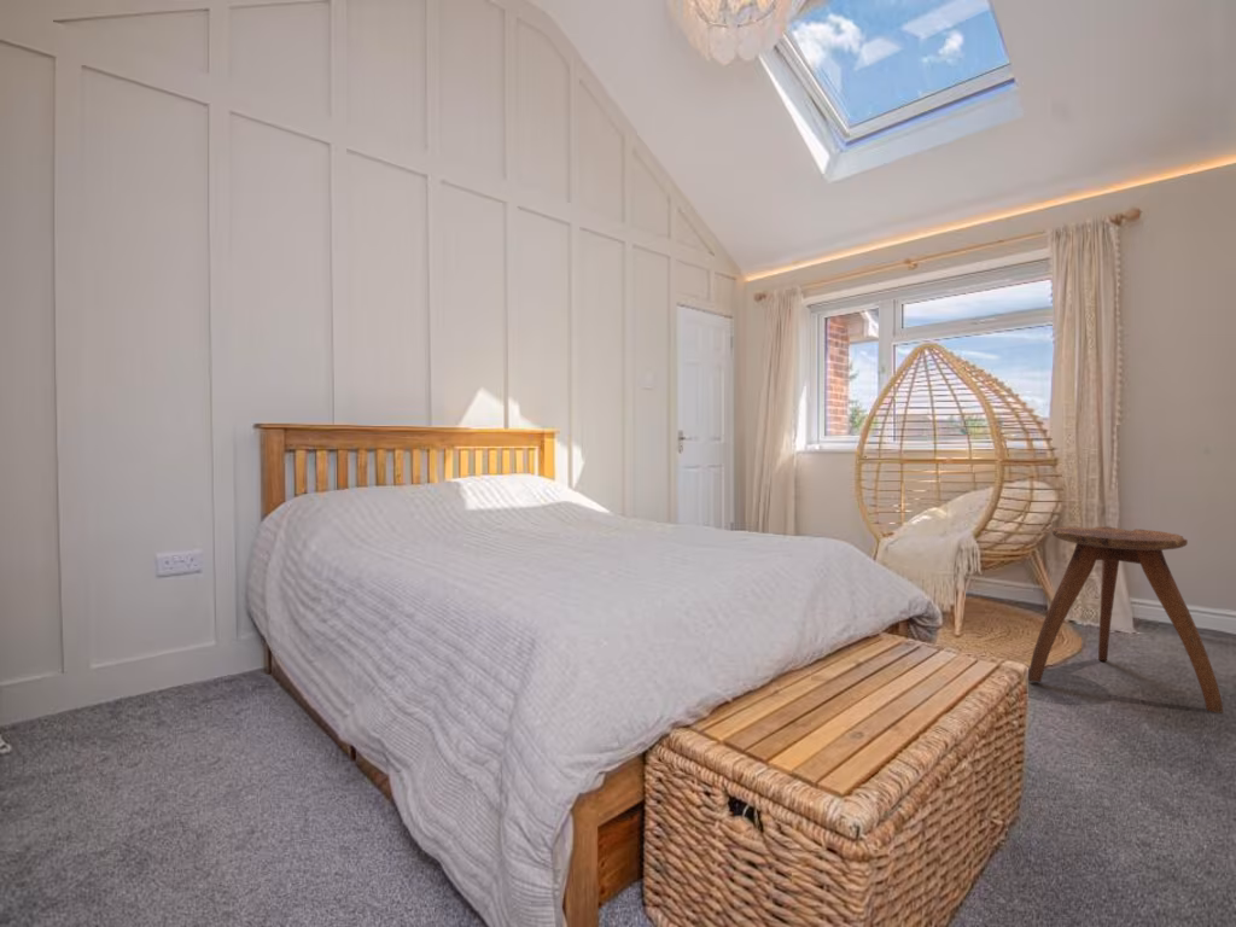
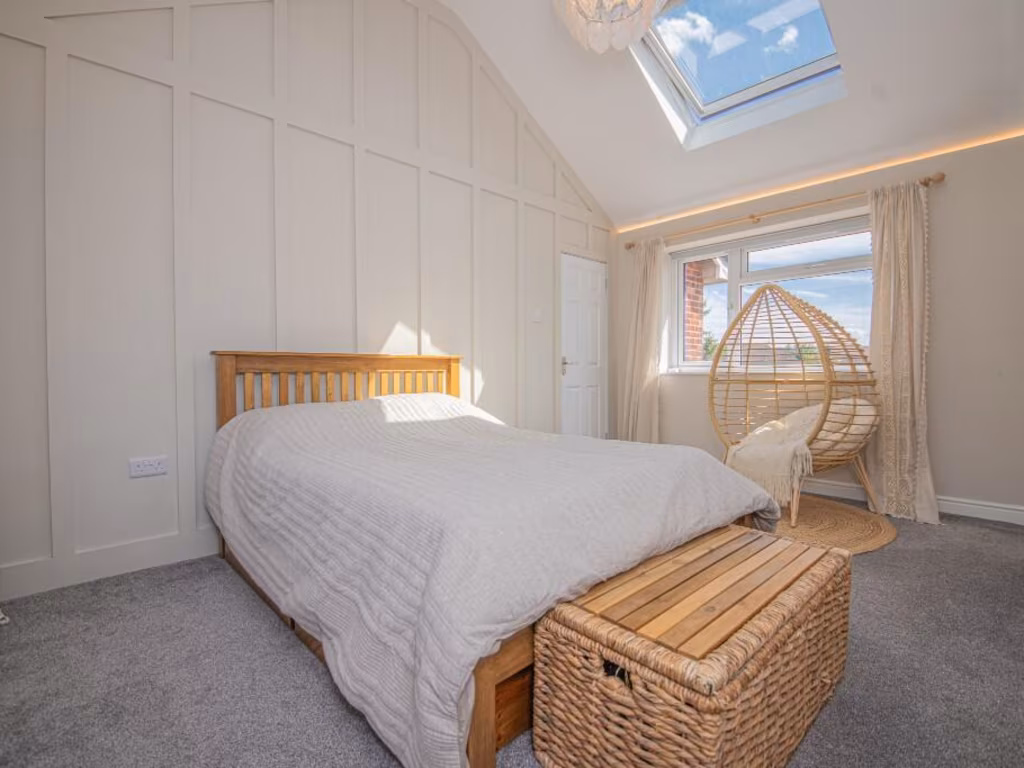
- stool [1027,525,1224,715]
